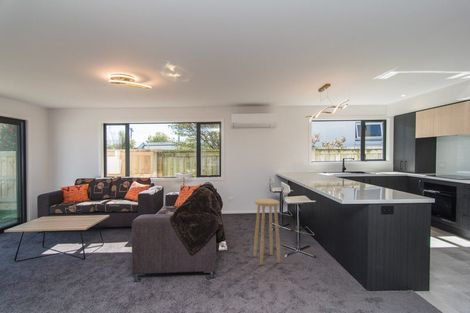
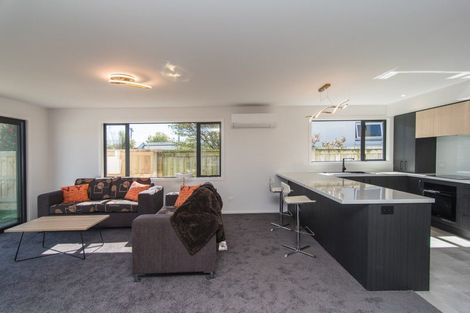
- stool [253,198,281,266]
